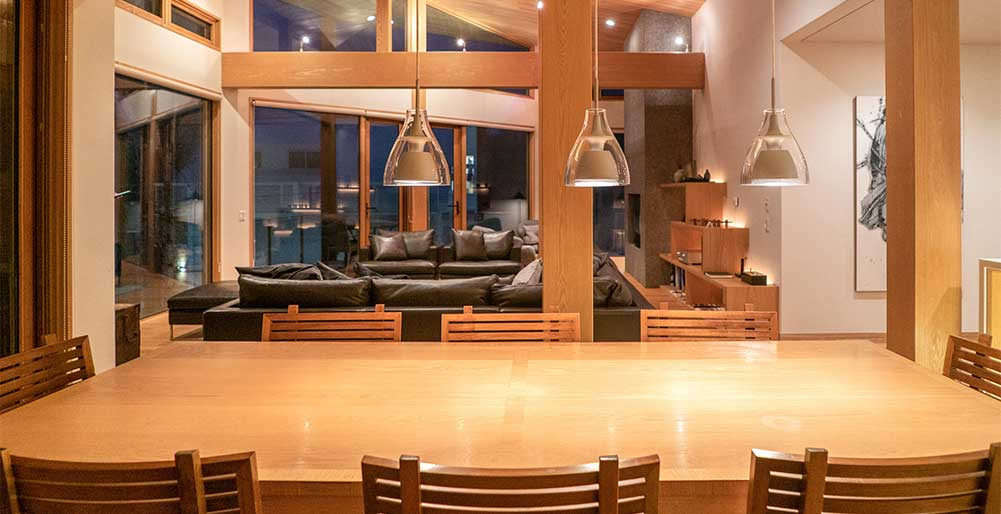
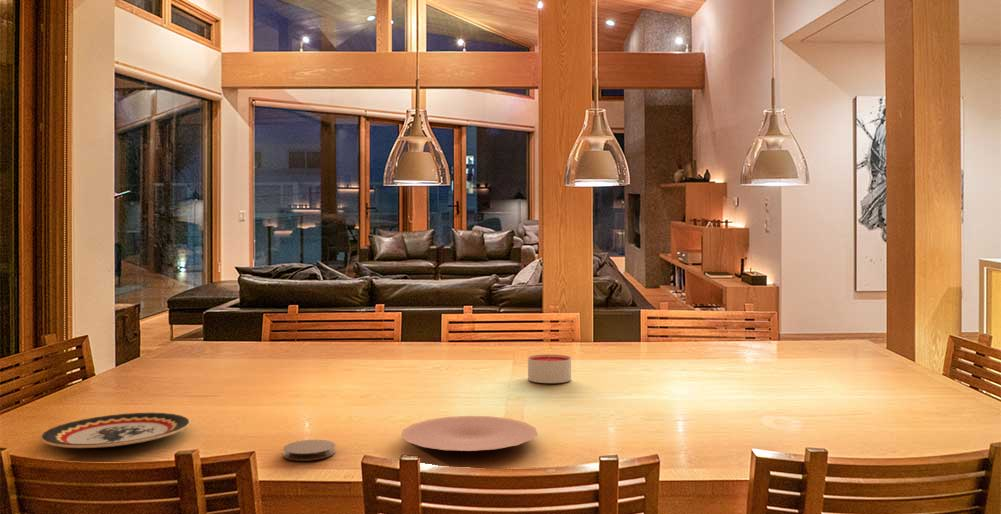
+ coaster [282,439,336,462]
+ plate [400,415,539,452]
+ candle [527,353,572,384]
+ plate [39,412,192,449]
